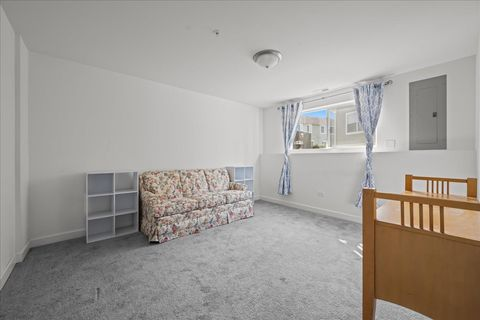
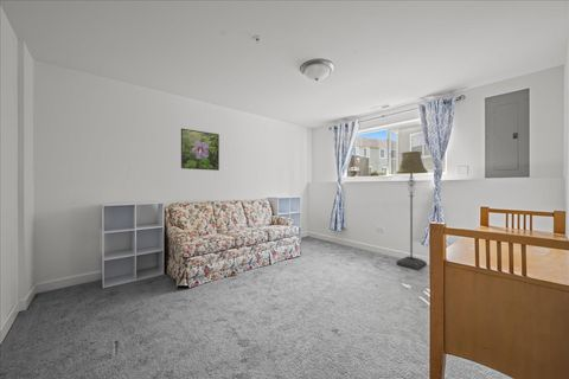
+ floor lamp [395,150,429,271]
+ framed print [180,128,220,172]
